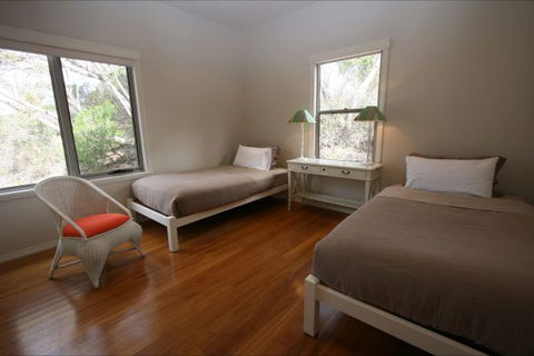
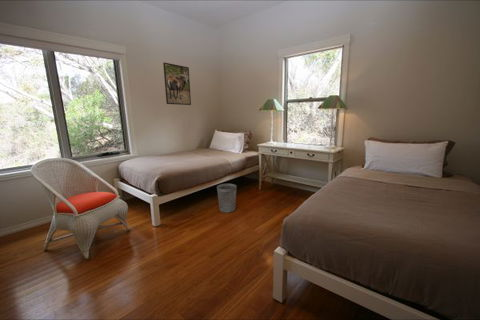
+ wastebasket [216,183,238,214]
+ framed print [162,61,192,106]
